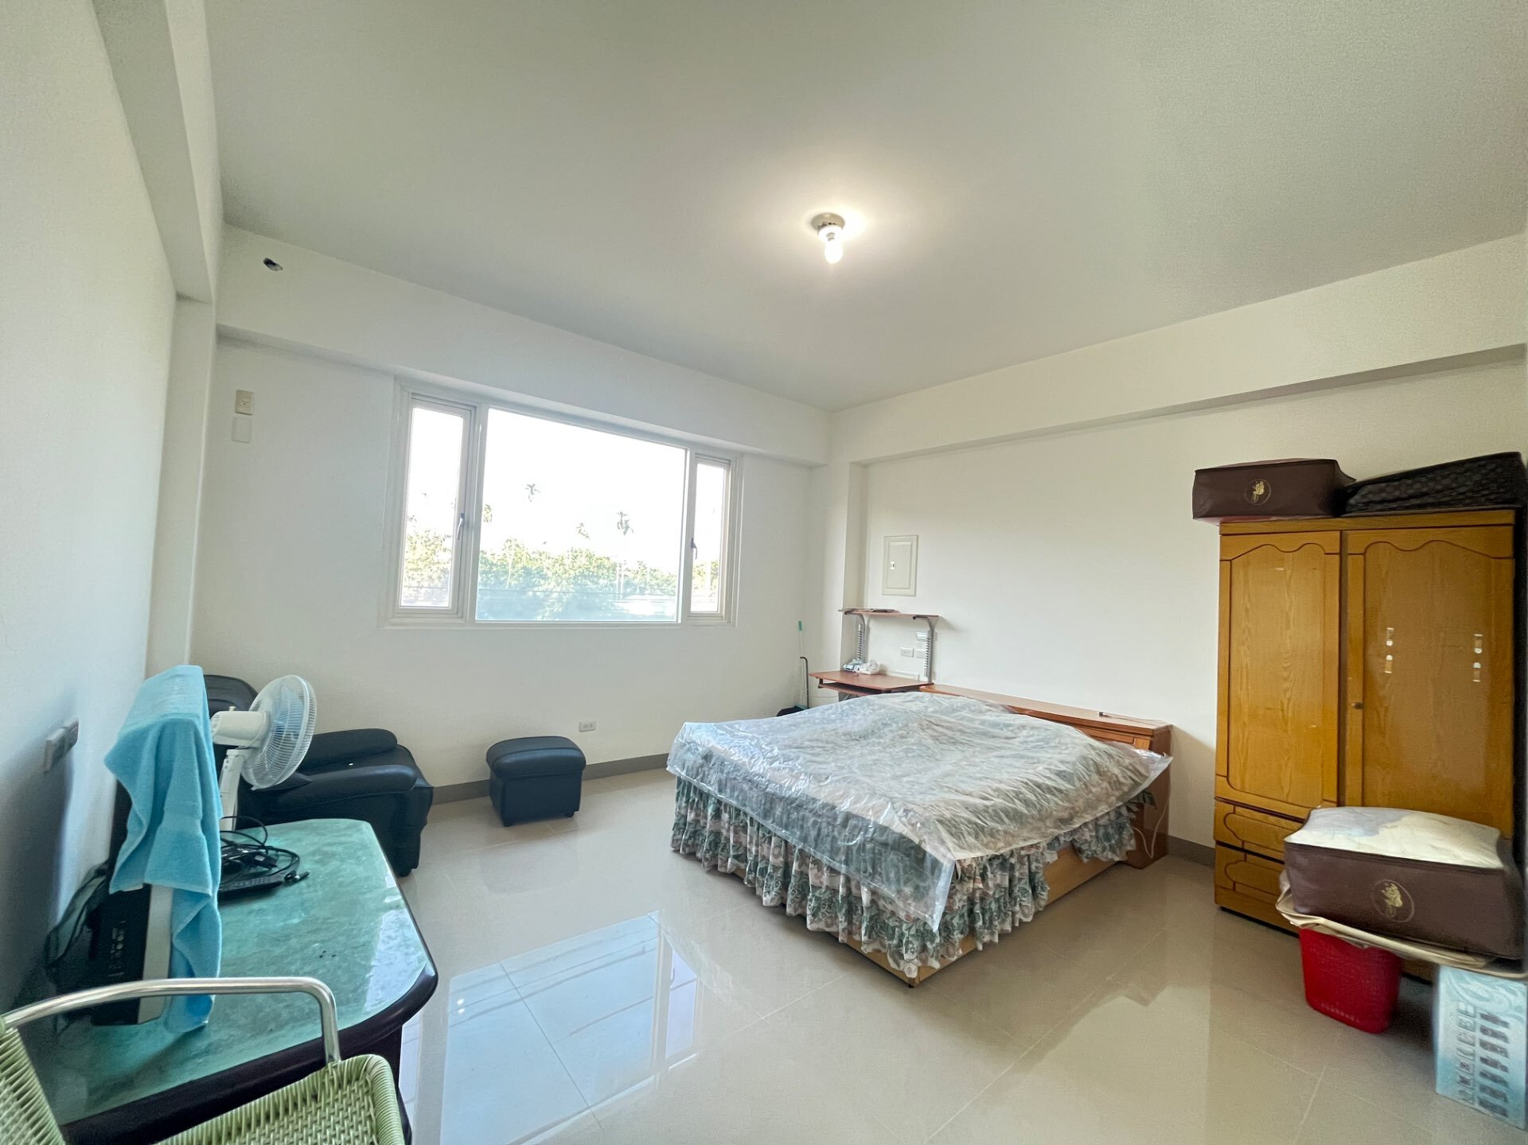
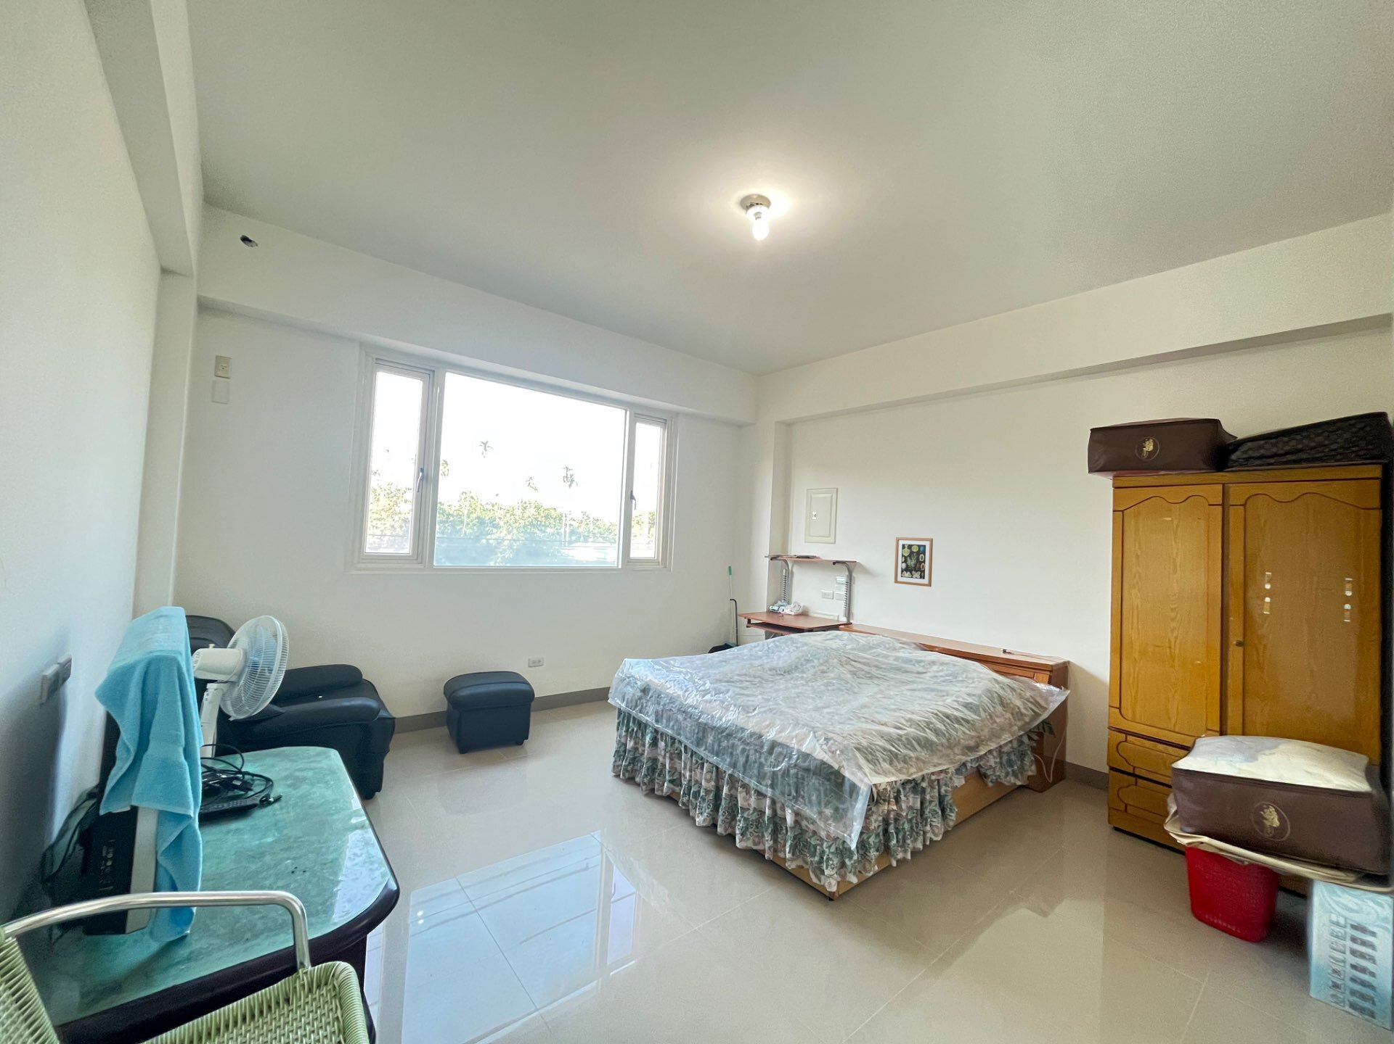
+ wall art [893,536,934,587]
